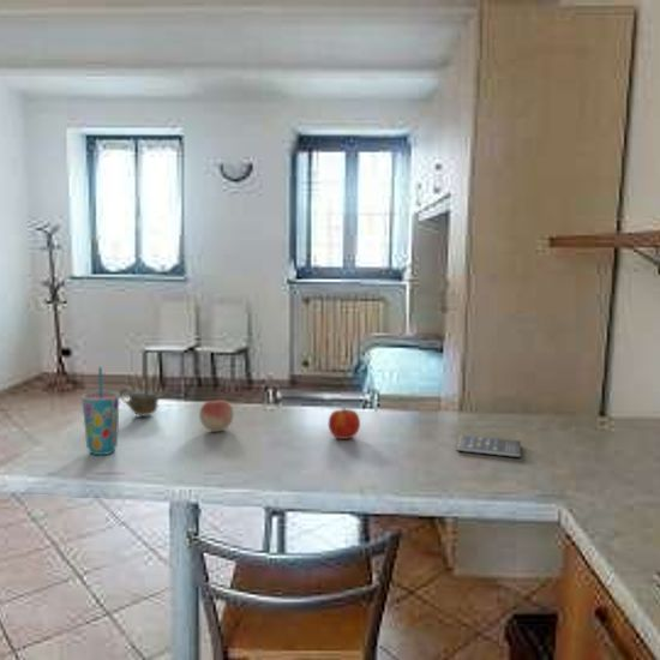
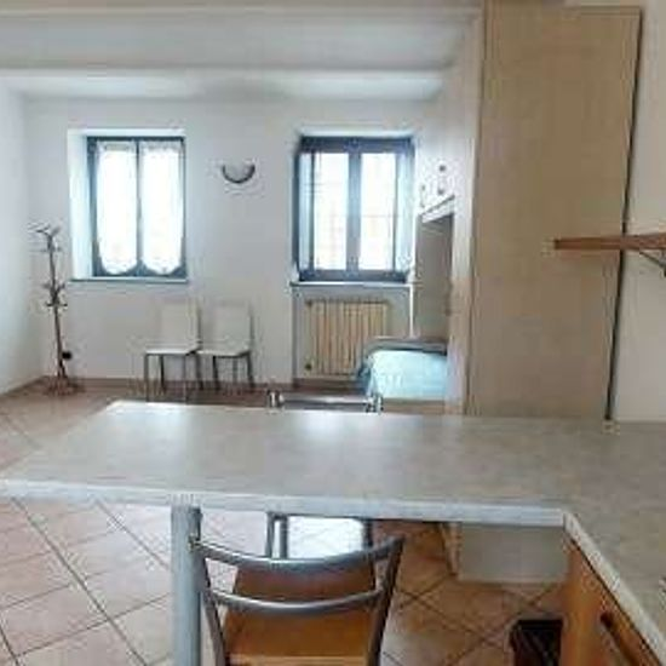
- fruit [198,398,235,433]
- fruit [328,407,361,440]
- smartphone [456,433,522,458]
- cup [82,366,120,456]
- cup [118,386,161,418]
